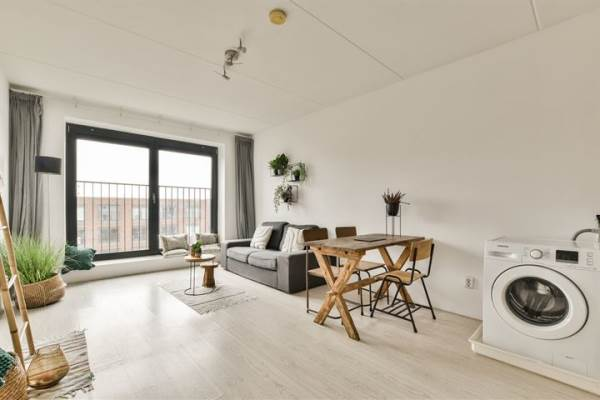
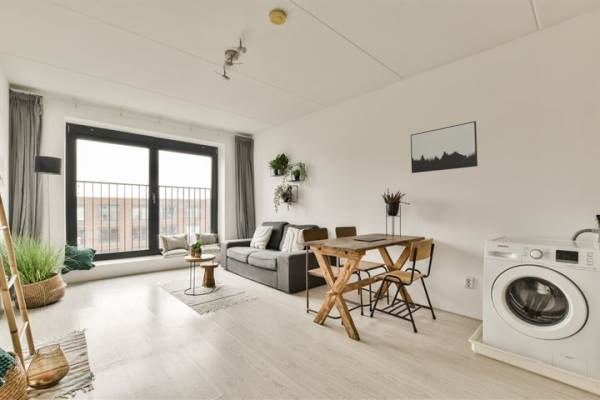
+ wall art [410,120,479,174]
